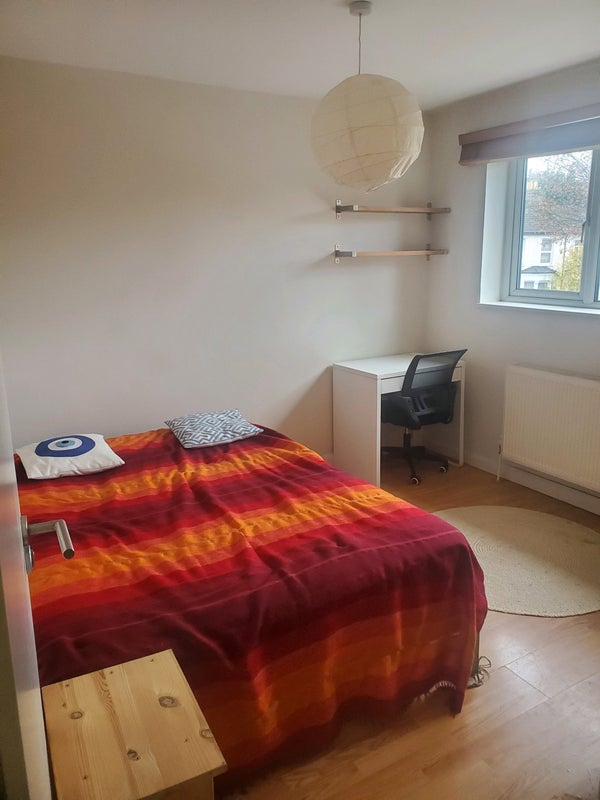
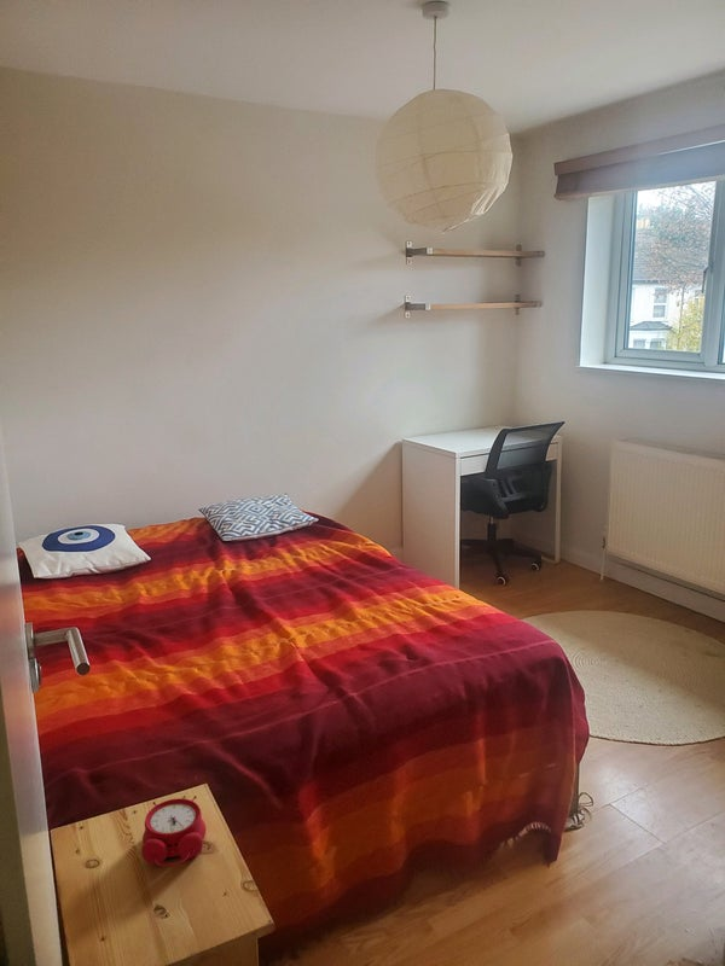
+ alarm clock [140,795,207,868]
